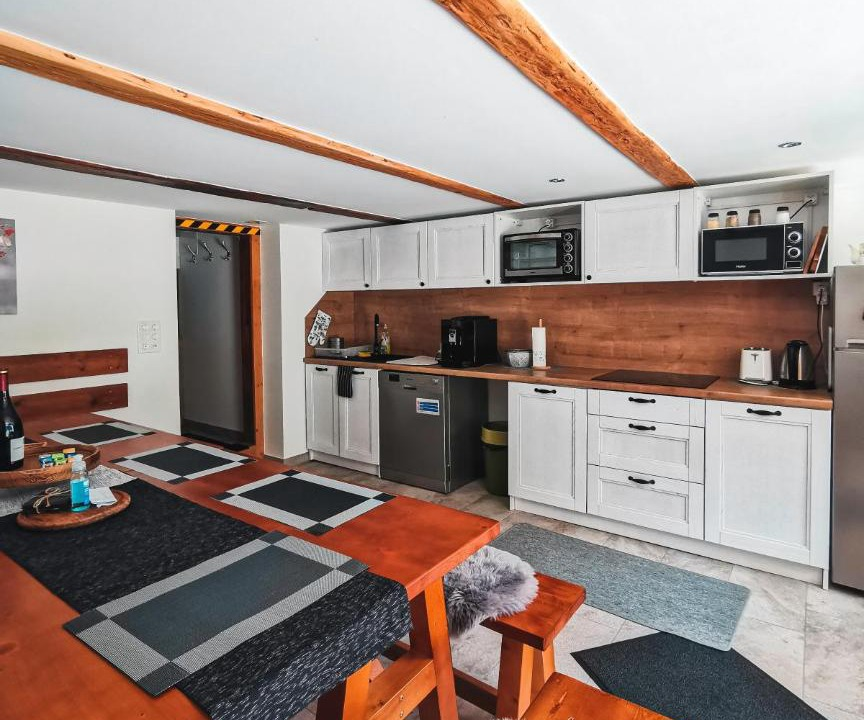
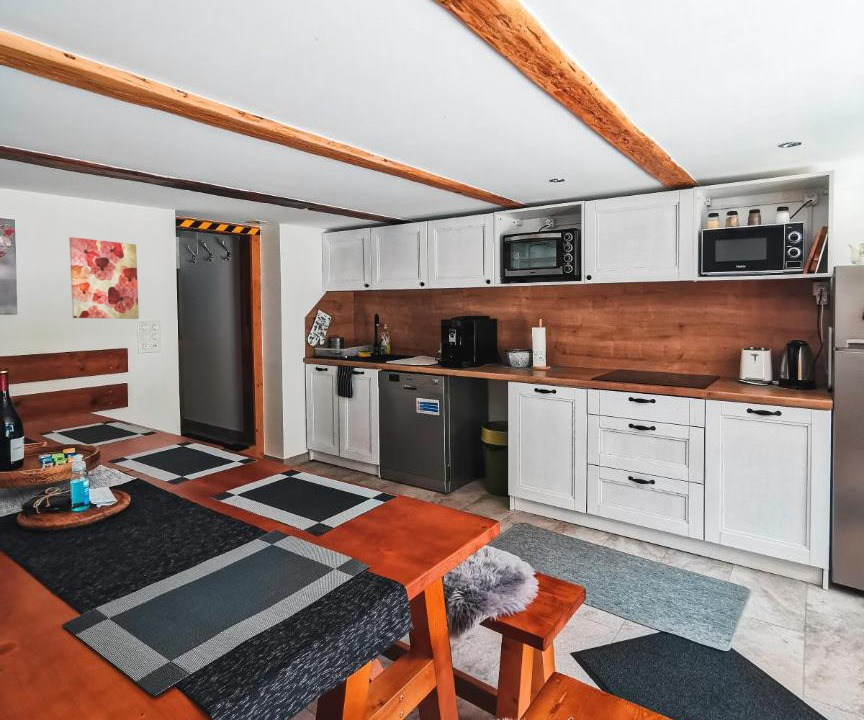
+ wall art [68,236,140,320]
